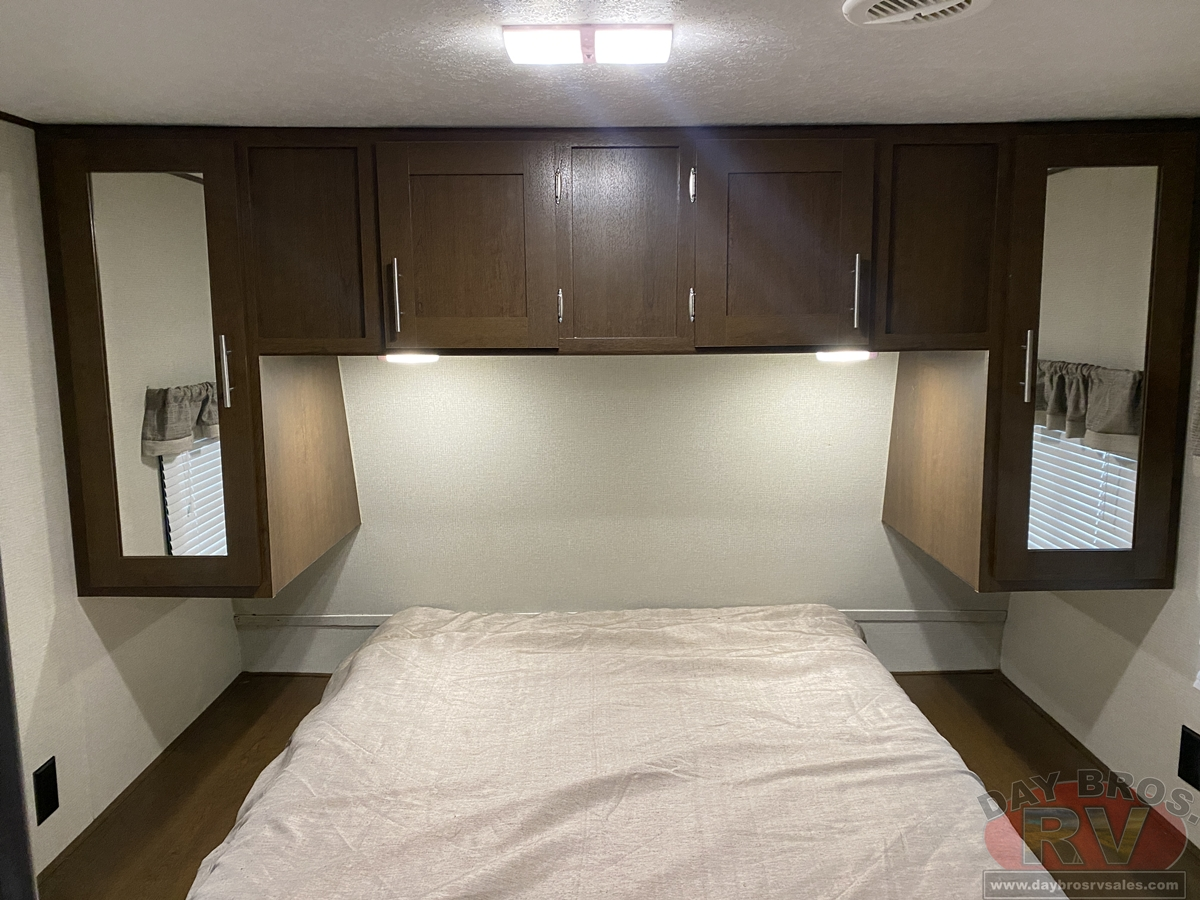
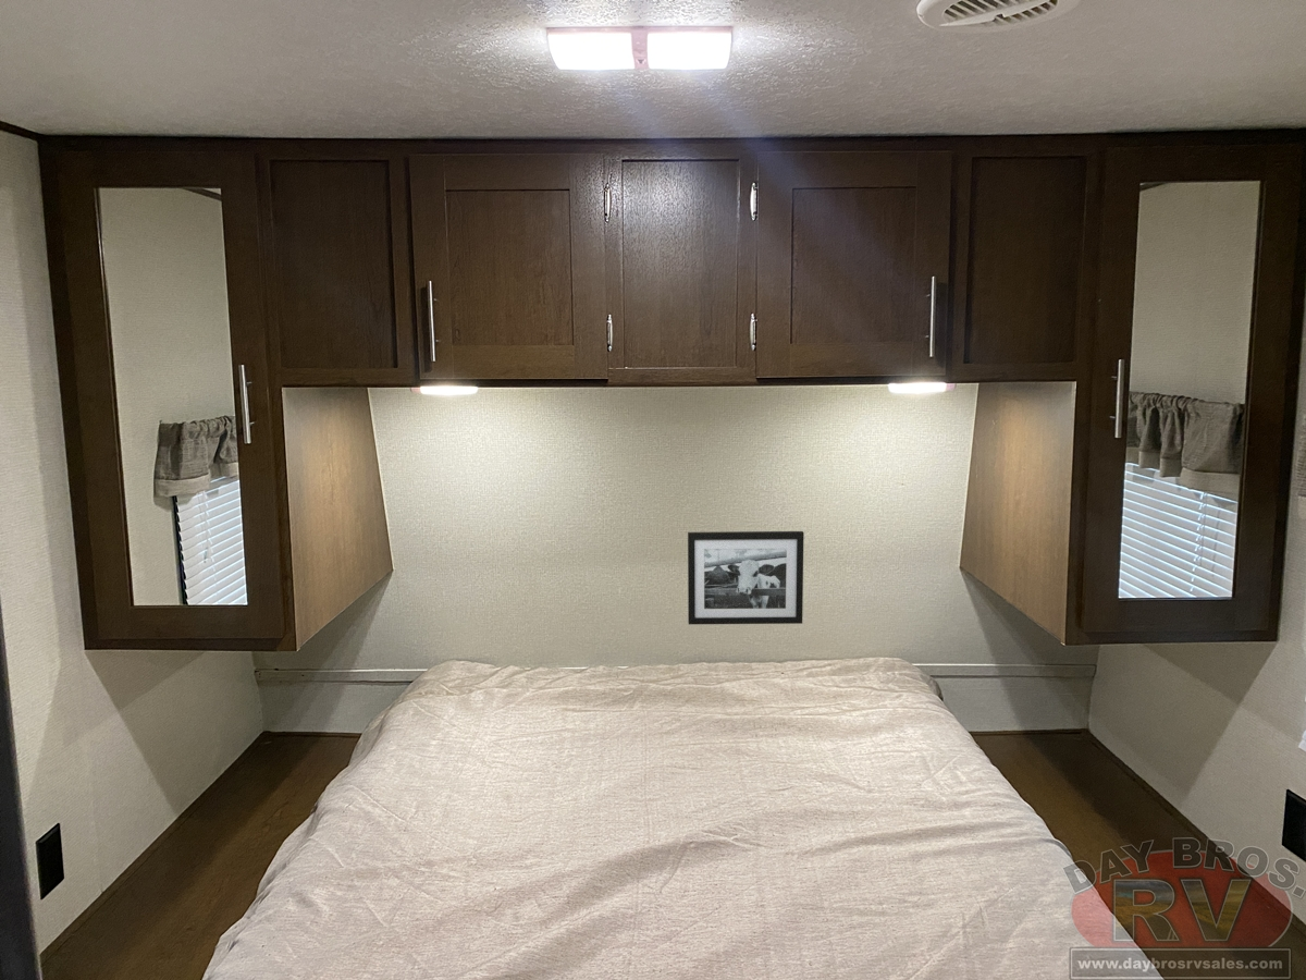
+ picture frame [687,530,805,625]
